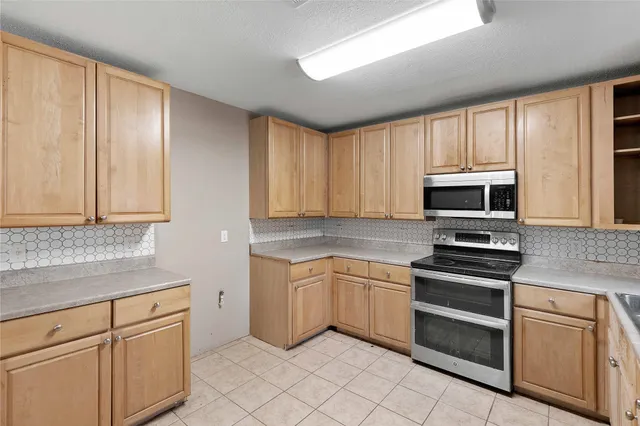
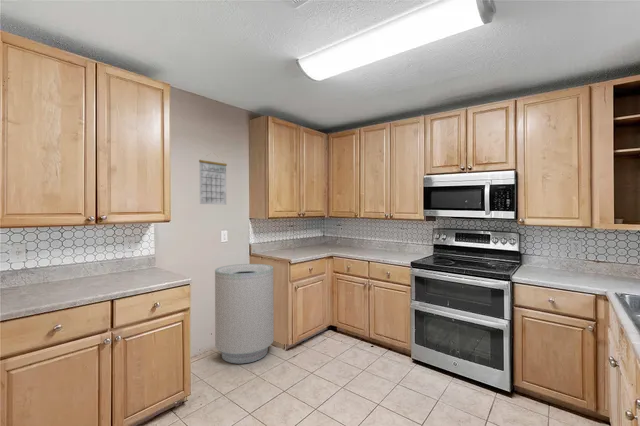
+ calendar [198,153,228,206]
+ trash can [214,263,275,364]
